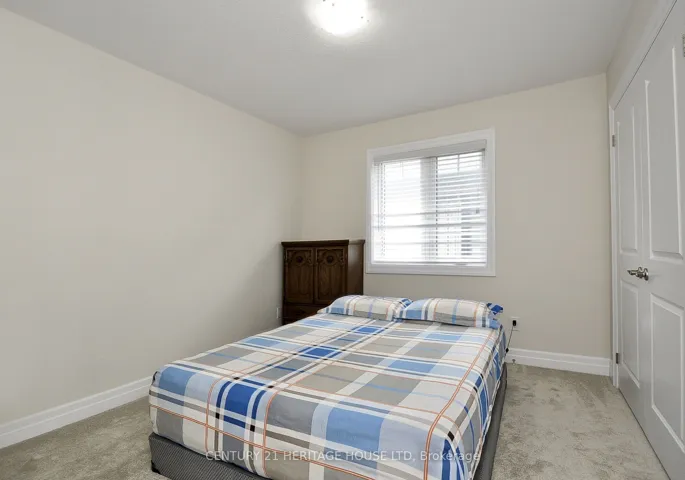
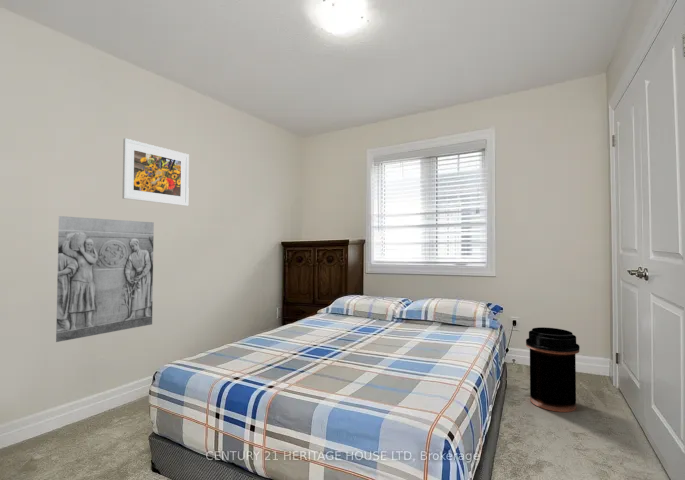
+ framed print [121,137,190,207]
+ trash can [525,326,581,413]
+ wall relief [55,215,155,343]
